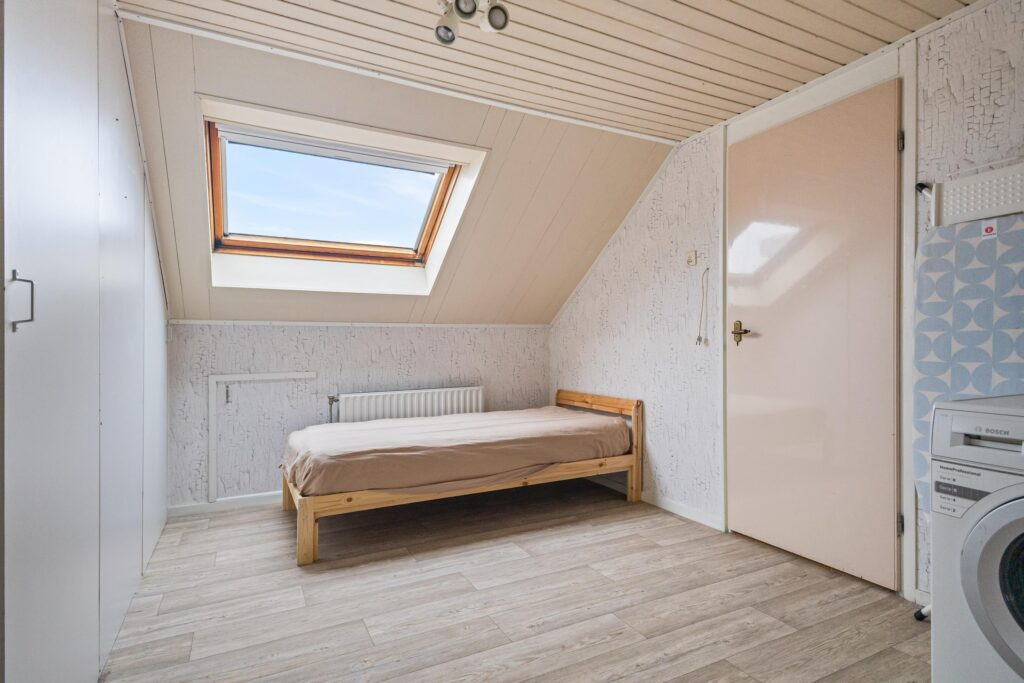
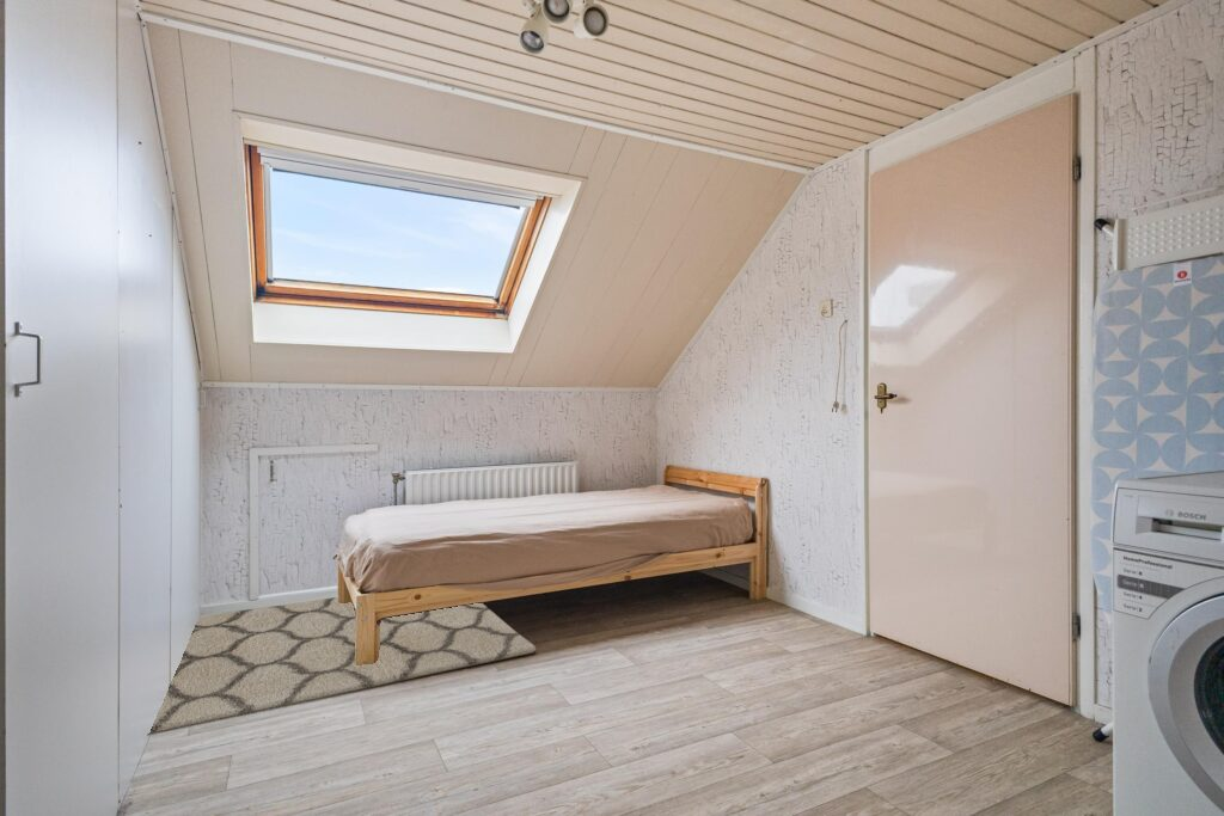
+ rug [148,596,537,735]
